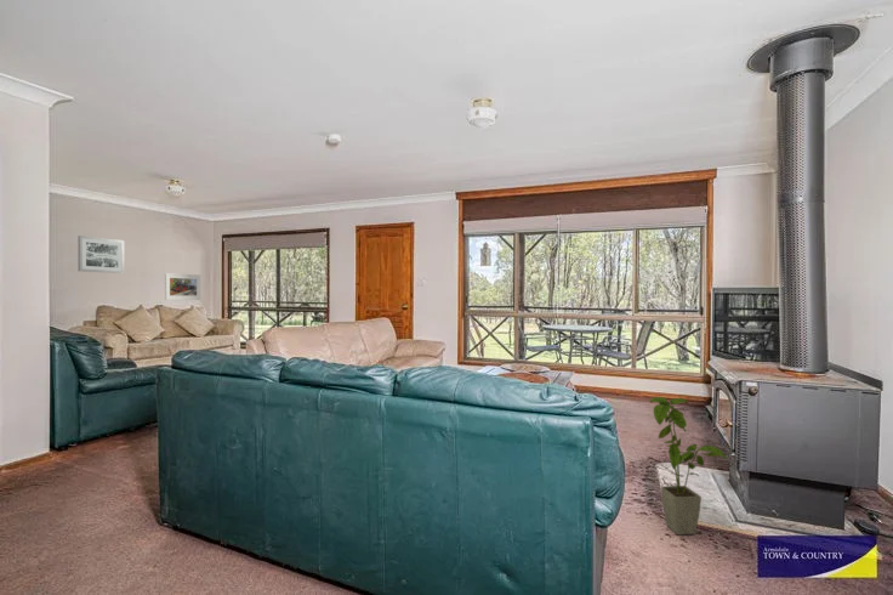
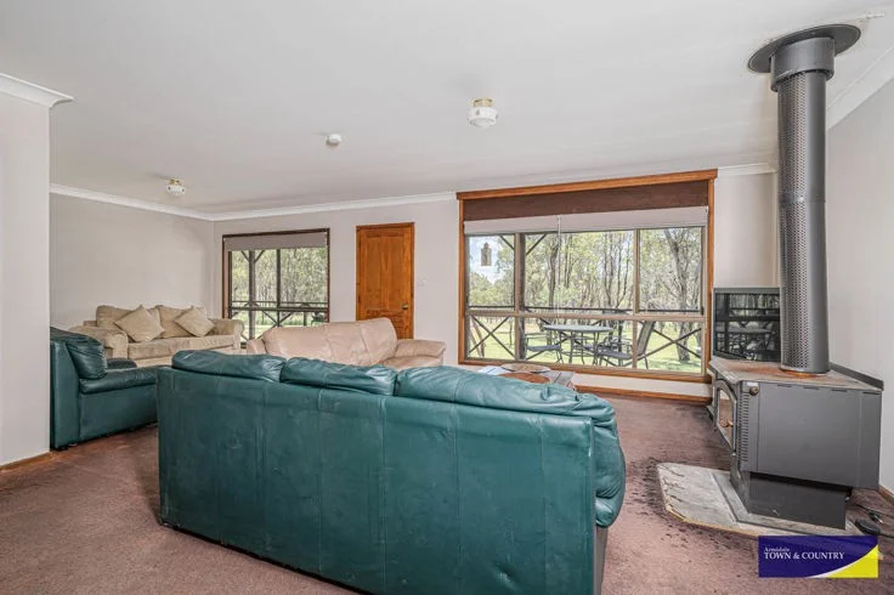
- wall art [76,234,125,274]
- house plant [648,396,728,537]
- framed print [164,272,201,301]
